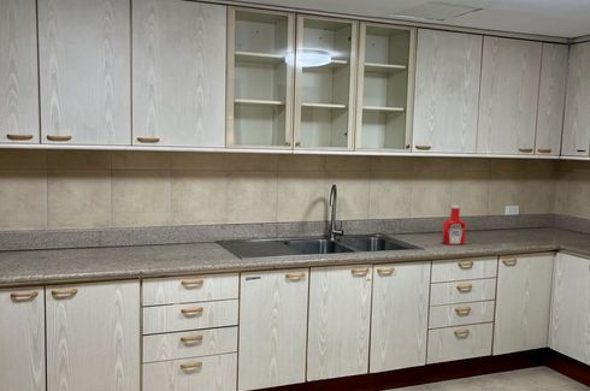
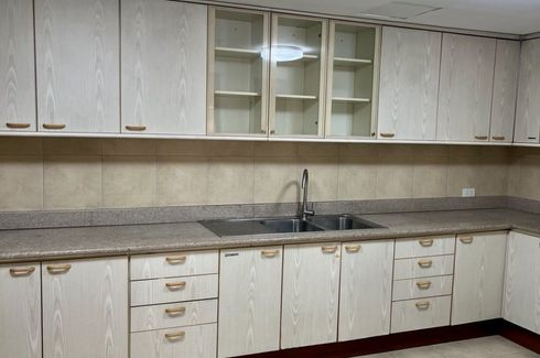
- soap bottle [441,203,467,245]
